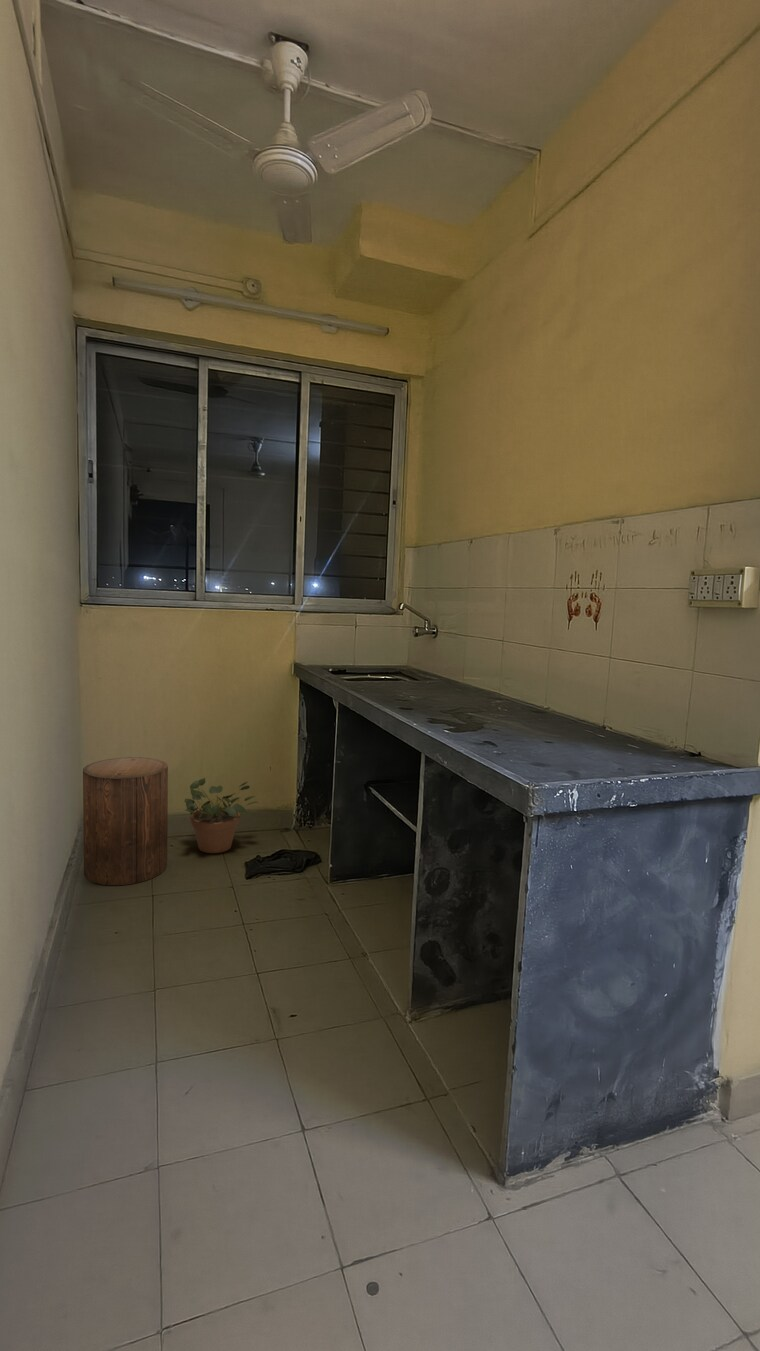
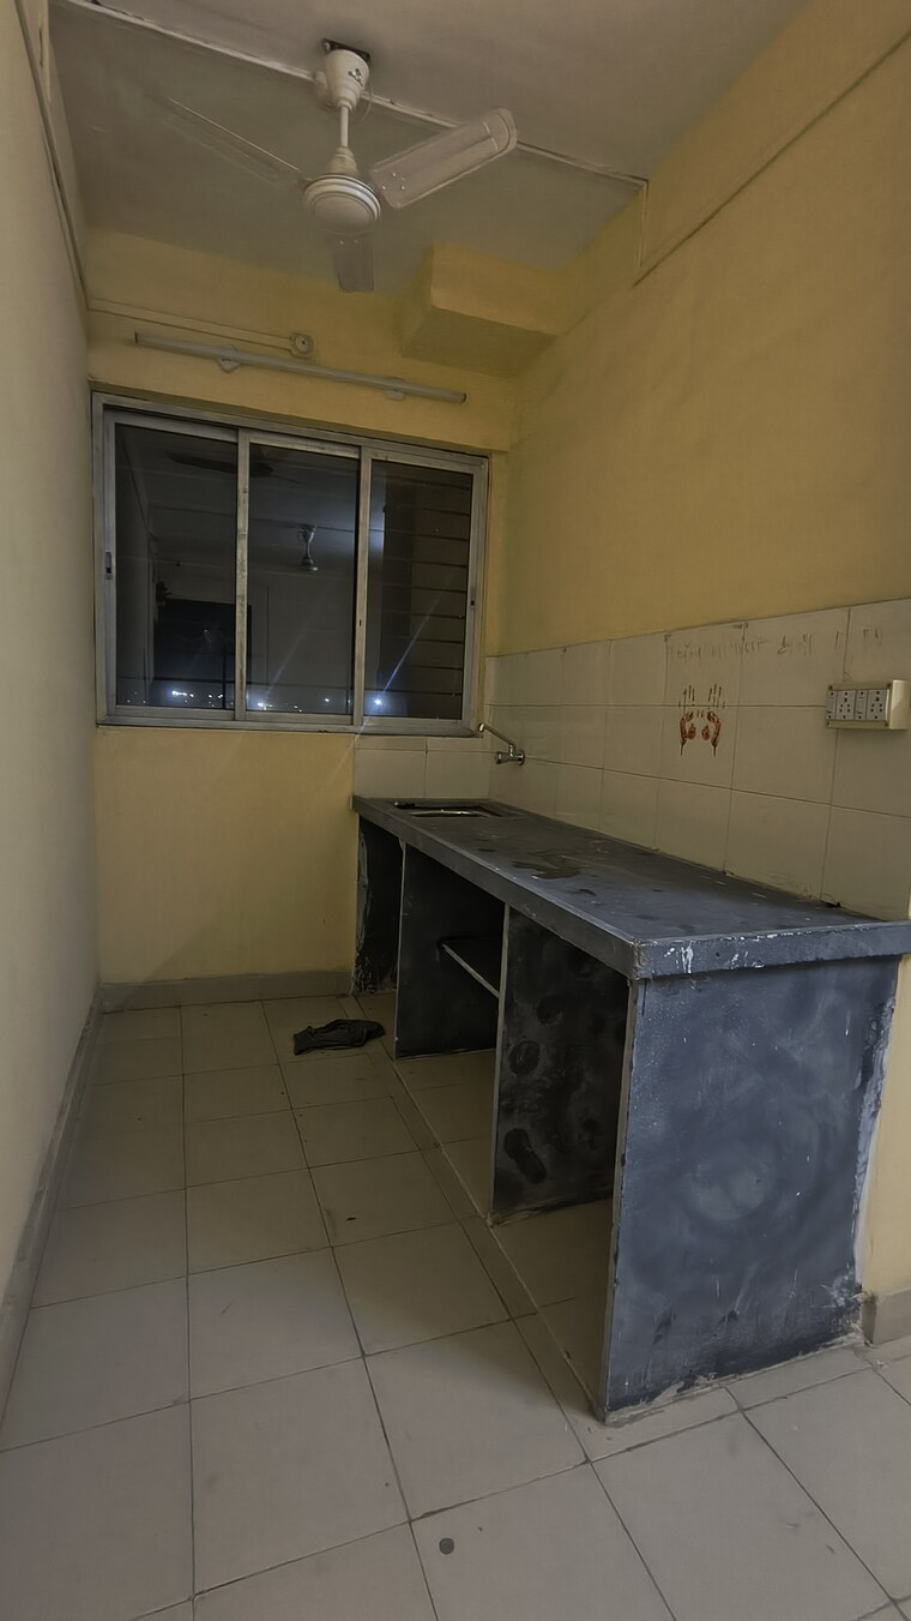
- stool [82,756,169,886]
- potted plant [183,777,260,854]
